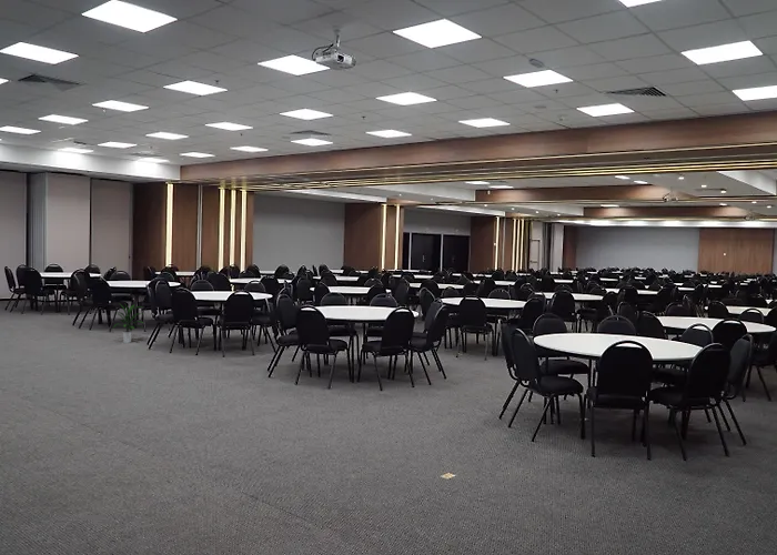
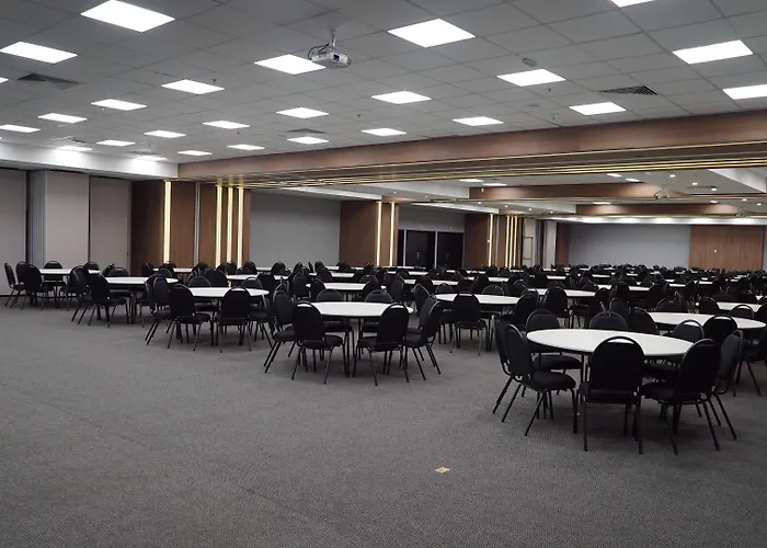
- indoor plant [112,302,144,344]
